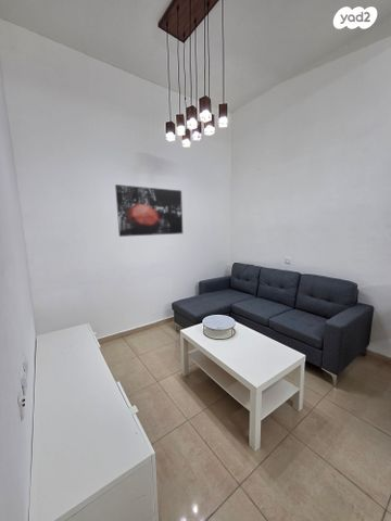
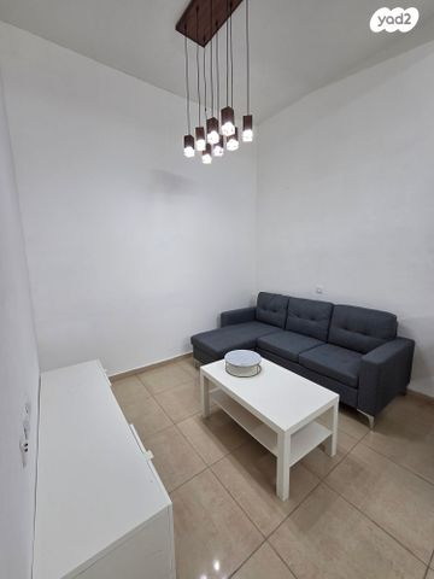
- wall art [114,183,184,238]
